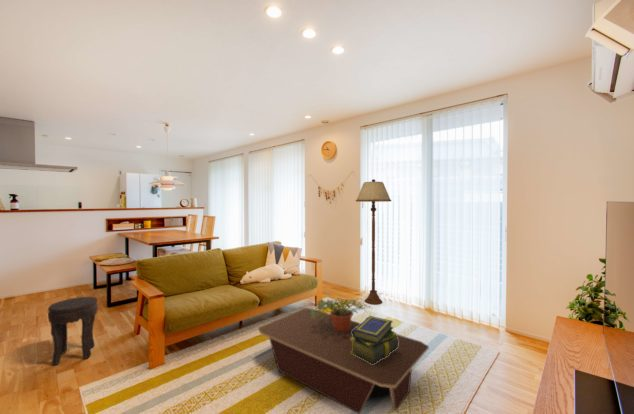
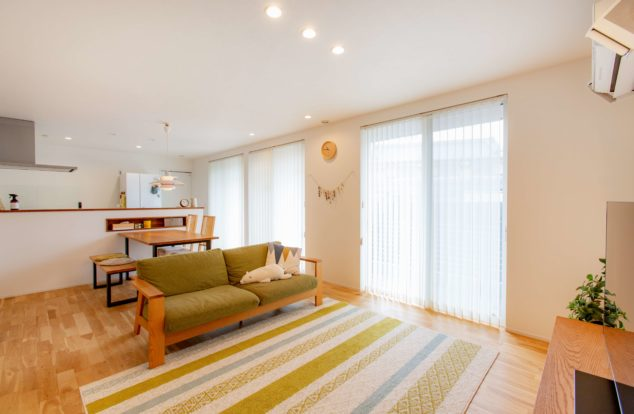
- coffee table [257,307,430,414]
- stack of books [351,315,398,364]
- side table [47,296,99,366]
- floor lamp [355,178,392,306]
- potted plant [311,297,374,332]
